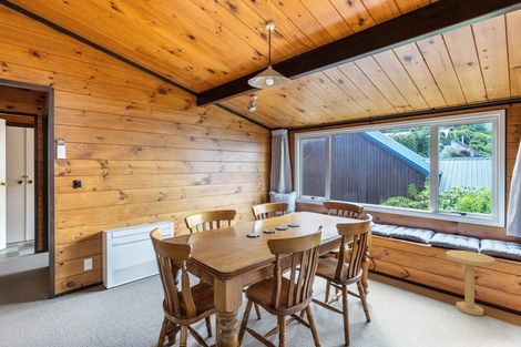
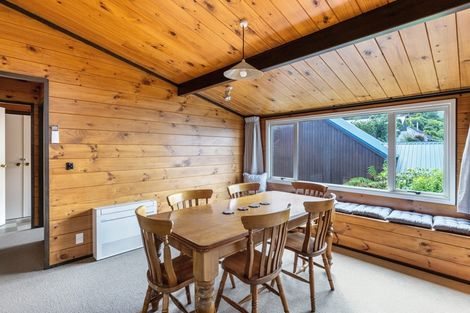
- side table [445,249,497,316]
